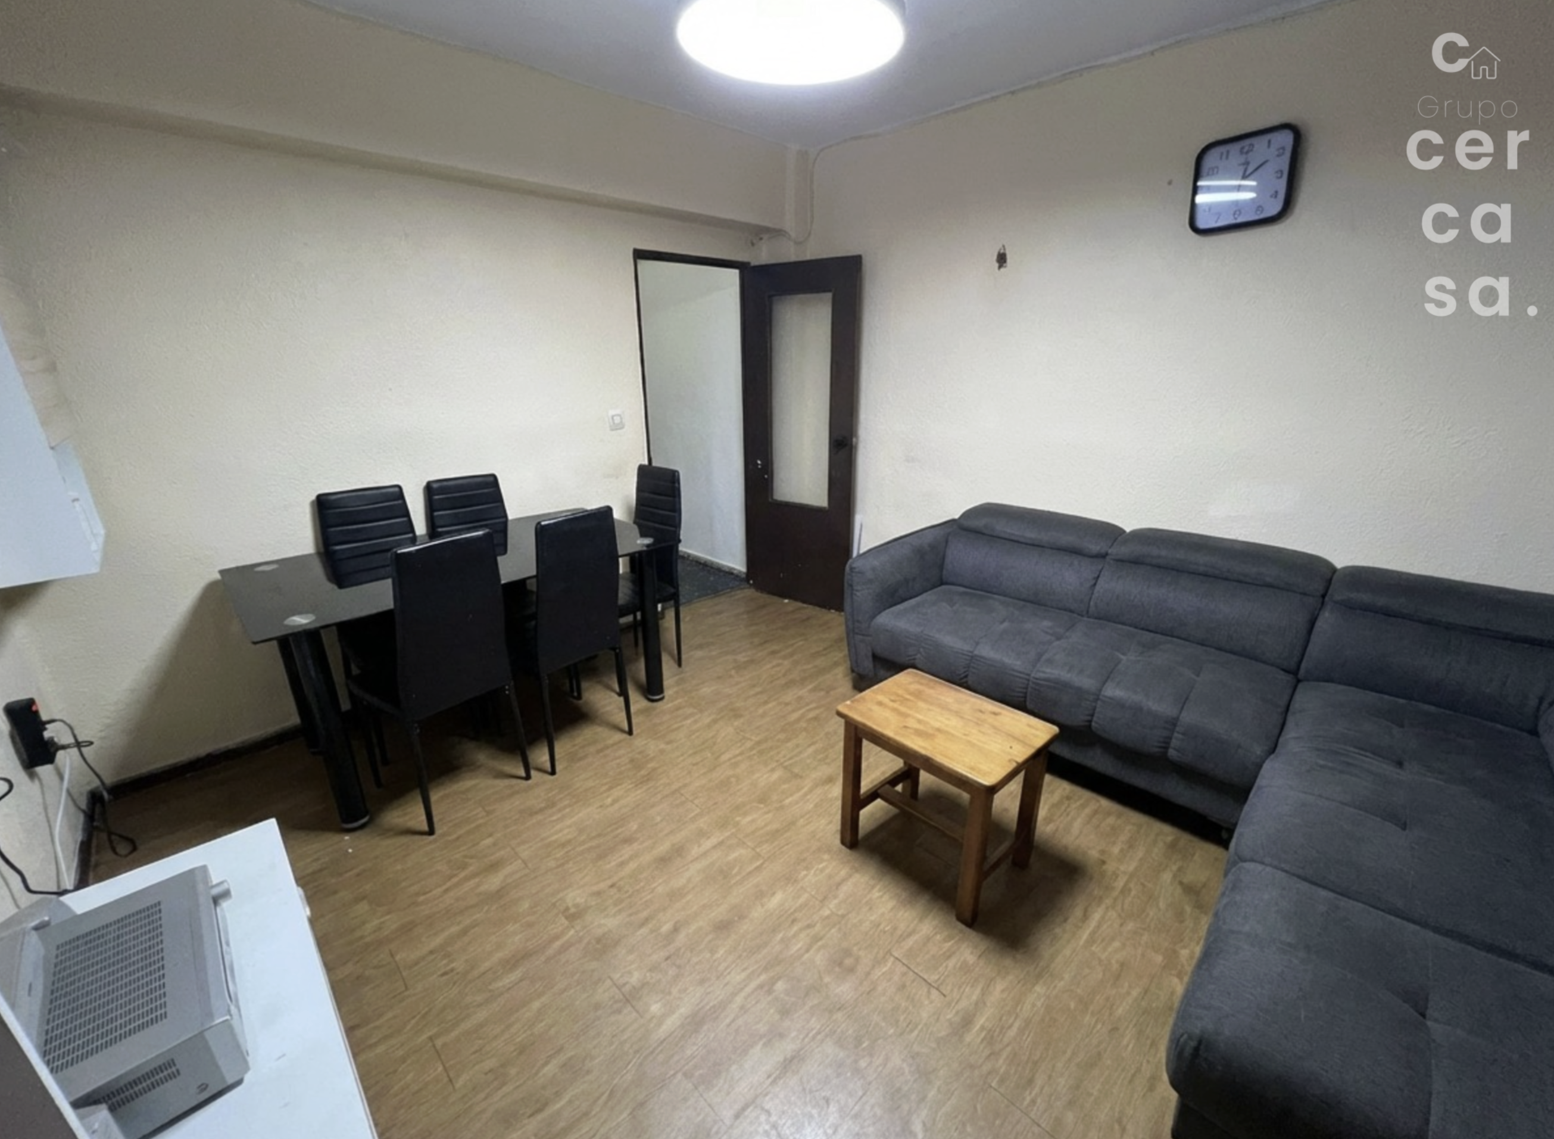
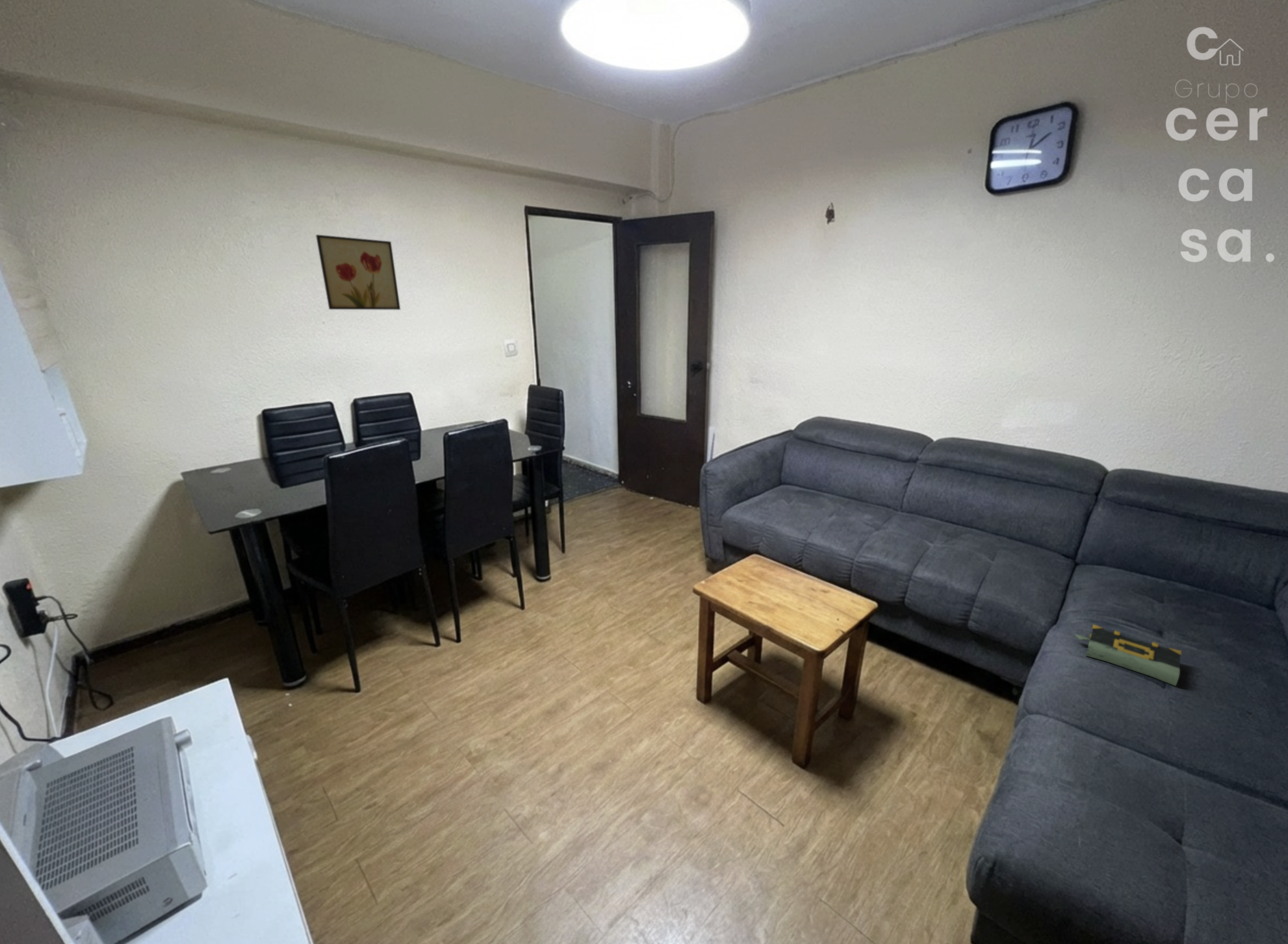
+ wall art [315,234,401,311]
+ book [1074,624,1182,687]
